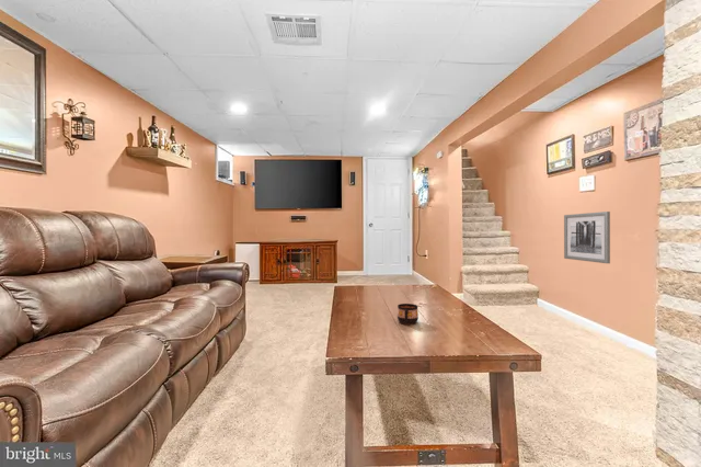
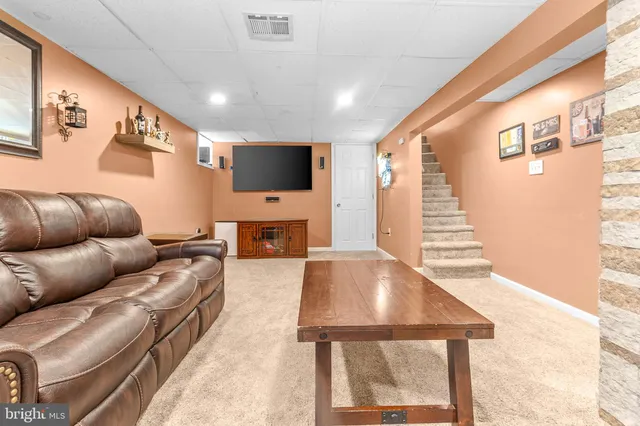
- wall art [563,210,611,264]
- cup [397,303,420,326]
